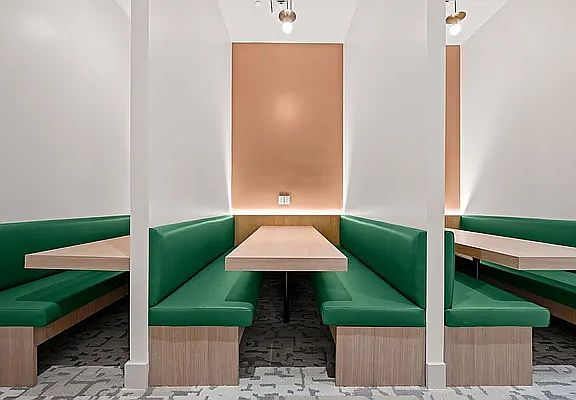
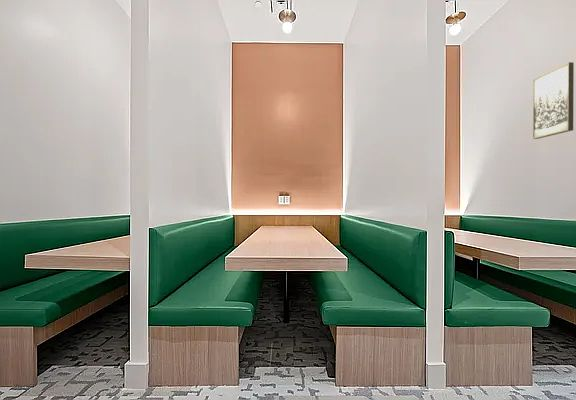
+ wall art [532,61,575,140]
